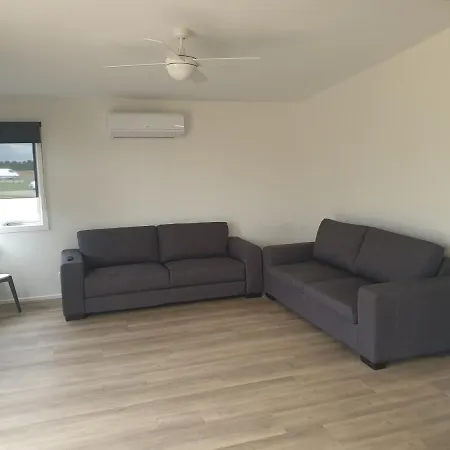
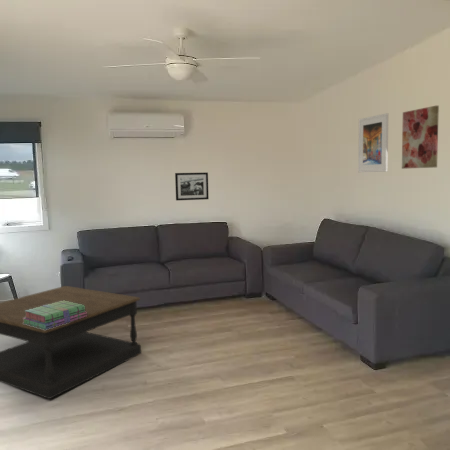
+ wall art [401,105,440,170]
+ stack of books [23,300,87,330]
+ coffee table [0,285,142,400]
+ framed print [357,112,389,173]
+ picture frame [174,172,210,201]
